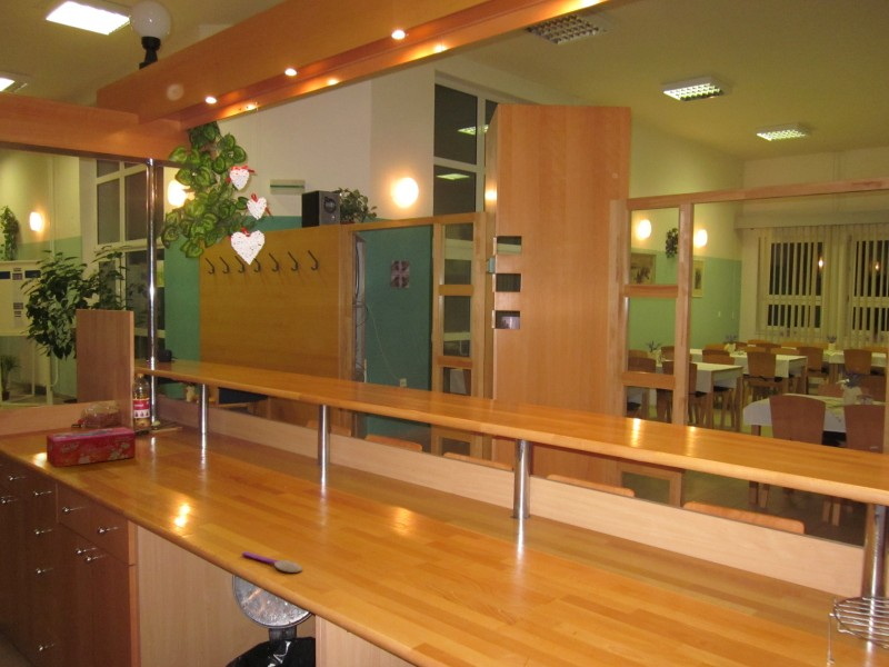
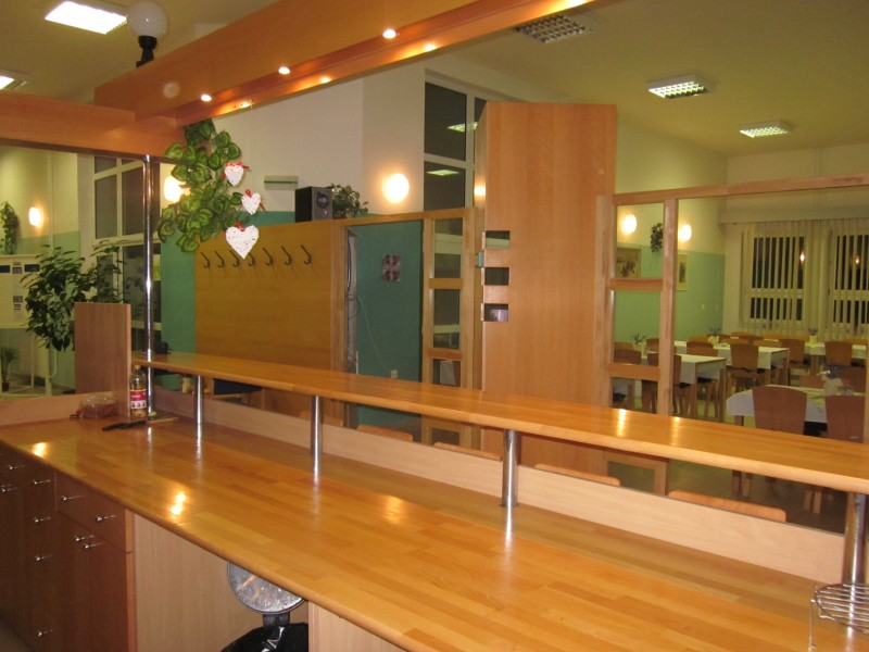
- spoon [241,550,303,574]
- tissue box [46,426,137,468]
